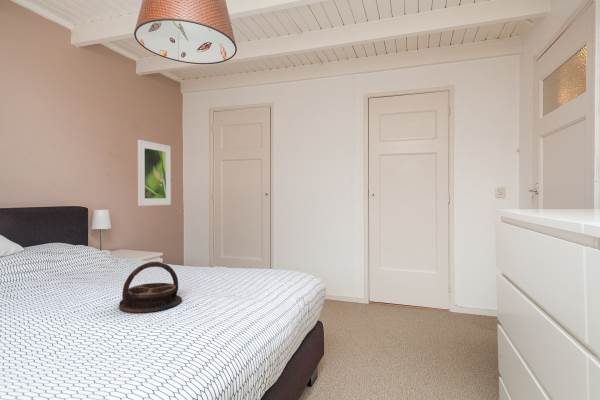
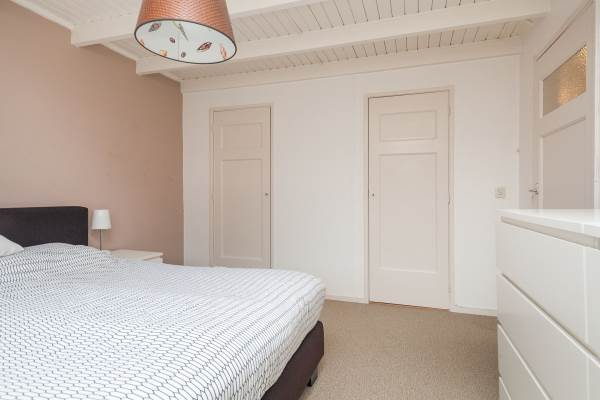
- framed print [137,139,172,207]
- serving tray [118,261,183,314]
